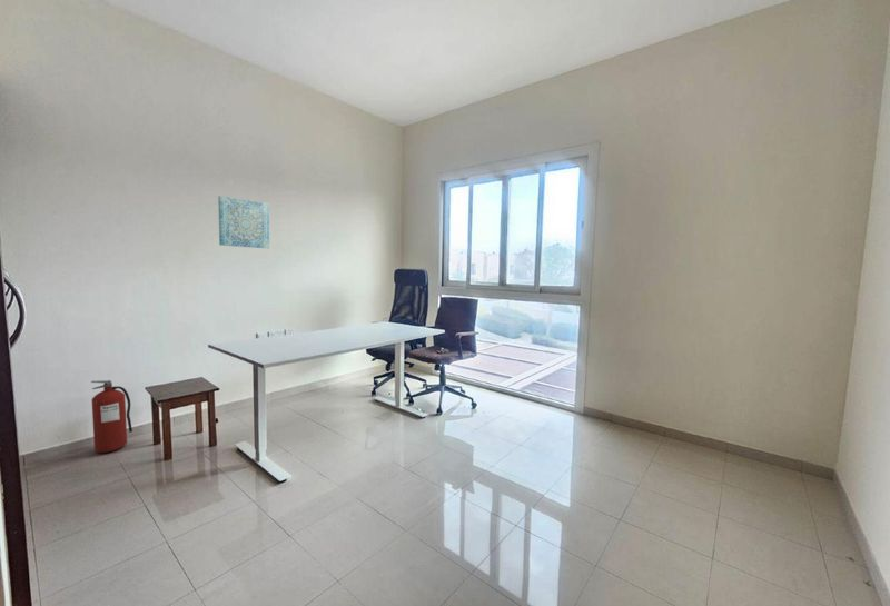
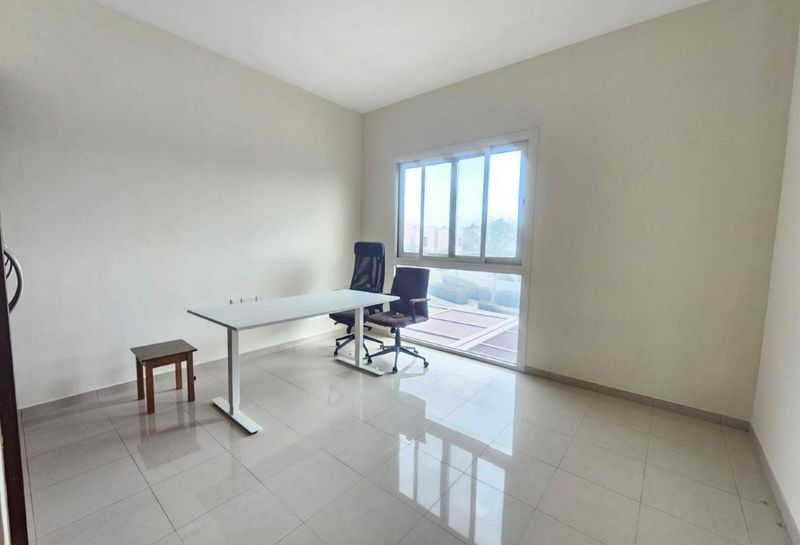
- fire extinguisher [90,379,134,454]
- wall art [217,195,270,249]
